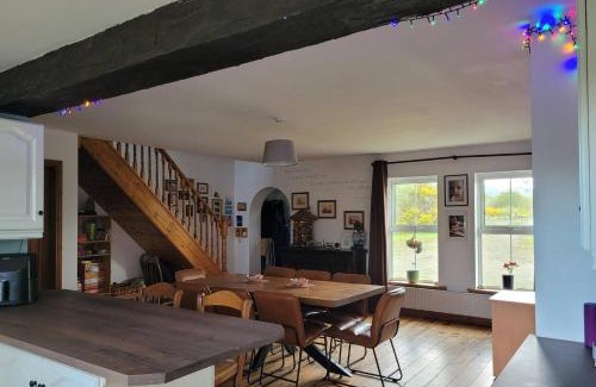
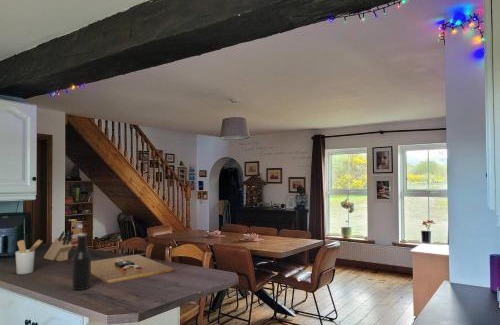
+ knife block [43,230,75,262]
+ cutting board [91,253,174,284]
+ utensil holder [14,239,43,275]
+ beer bottle [71,233,92,291]
